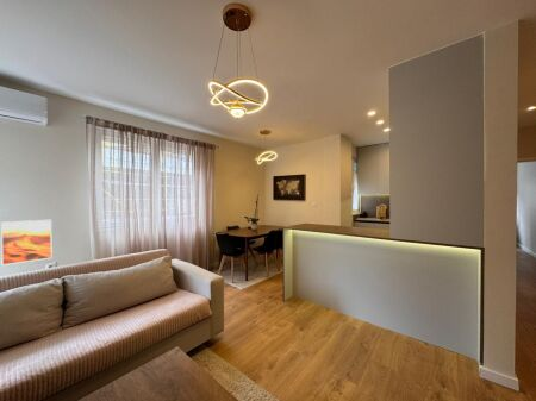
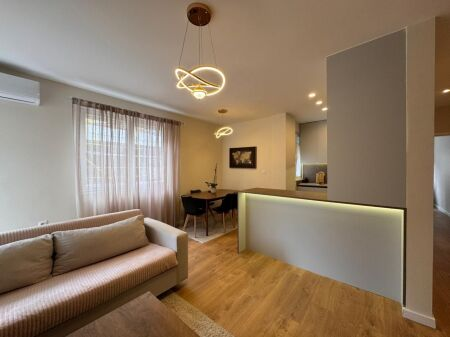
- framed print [0,219,54,267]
